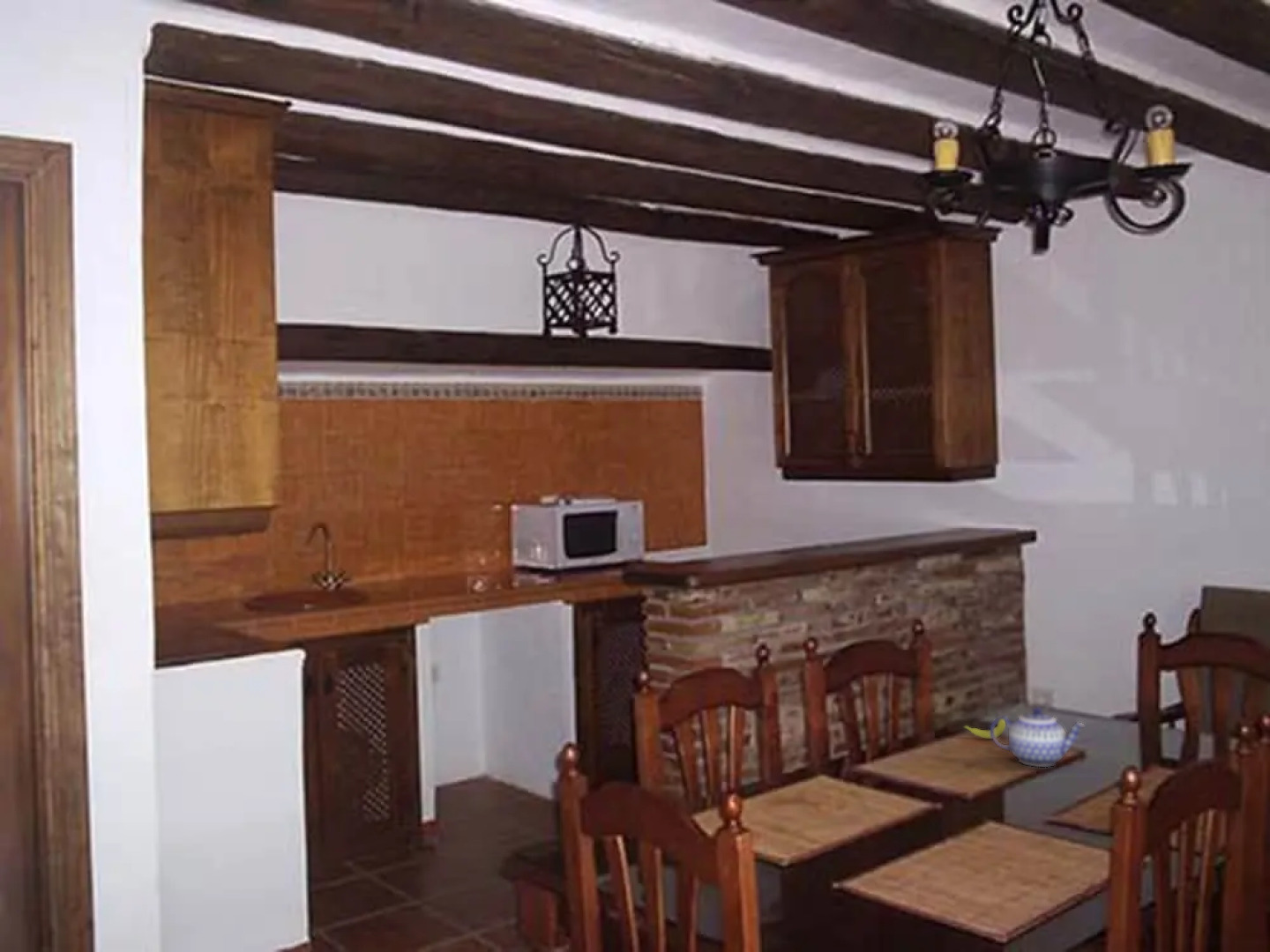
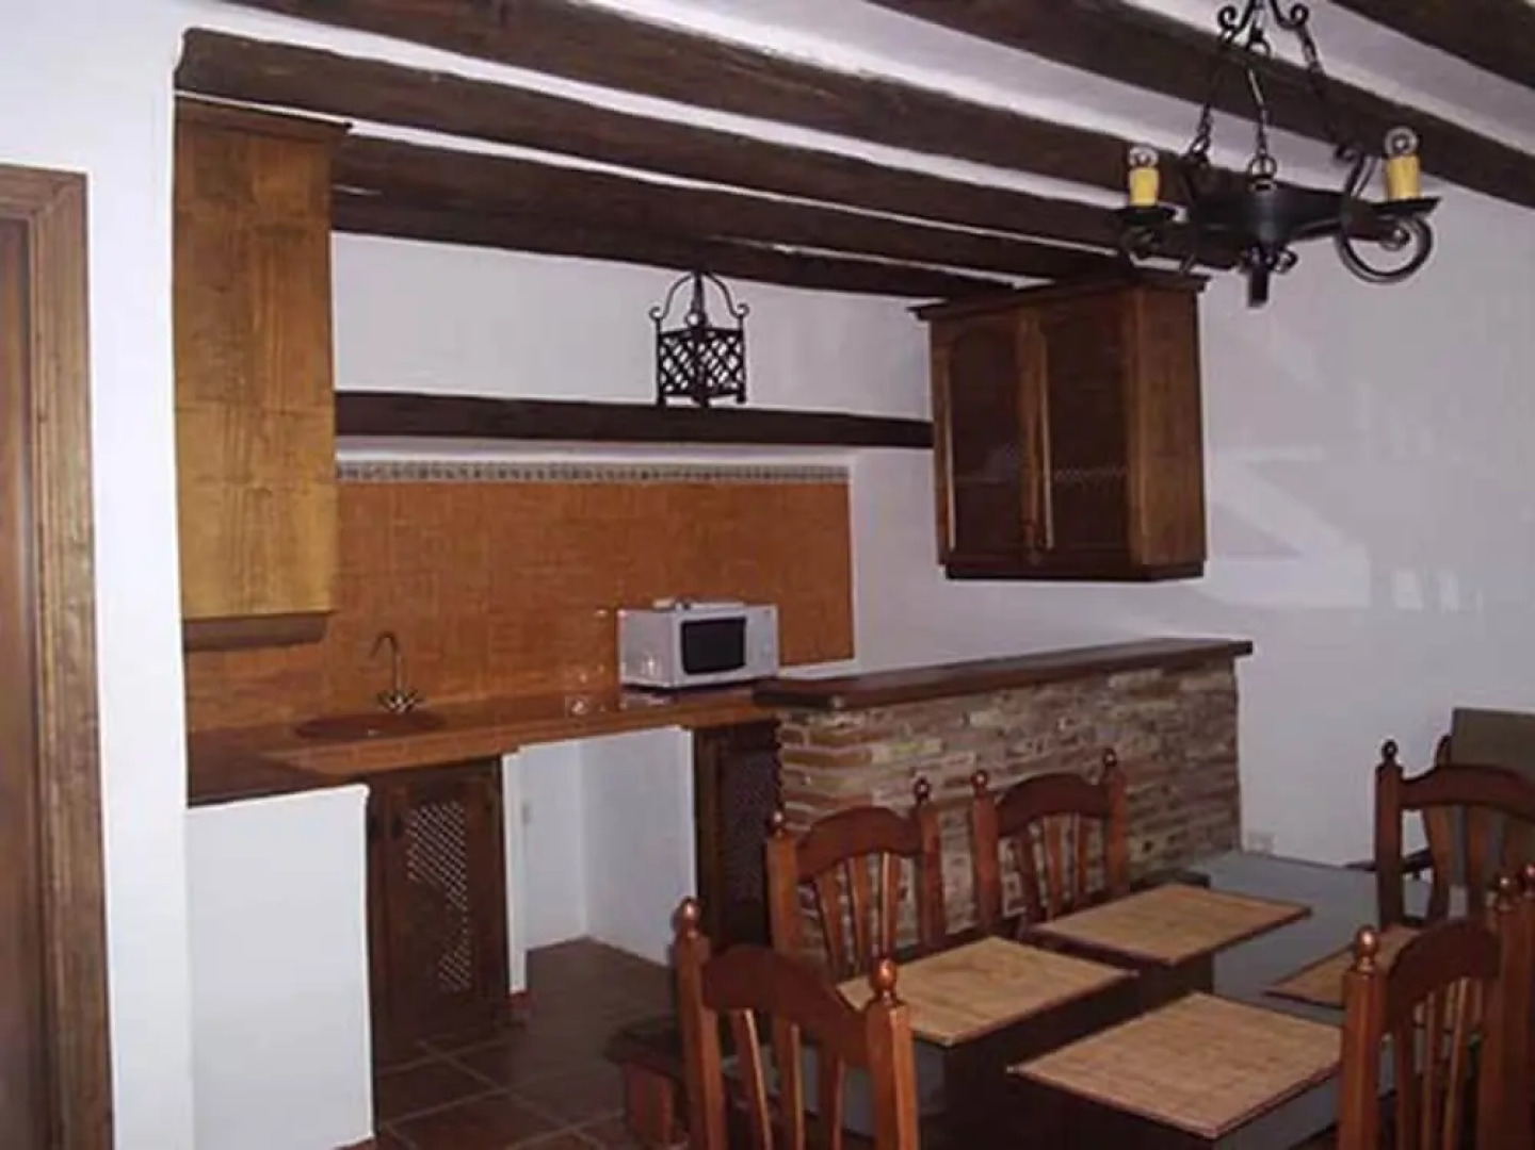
- teapot [990,706,1087,768]
- banana [963,719,1006,740]
